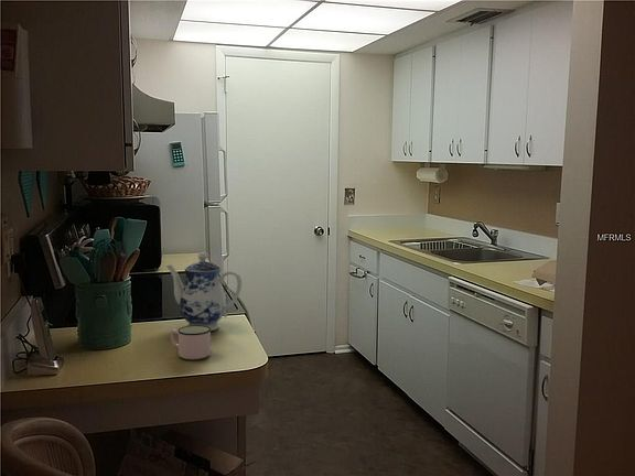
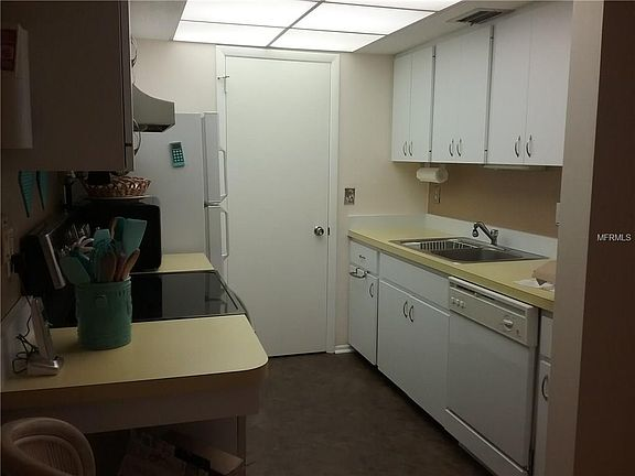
- teapot [165,251,243,332]
- mug [170,325,212,360]
